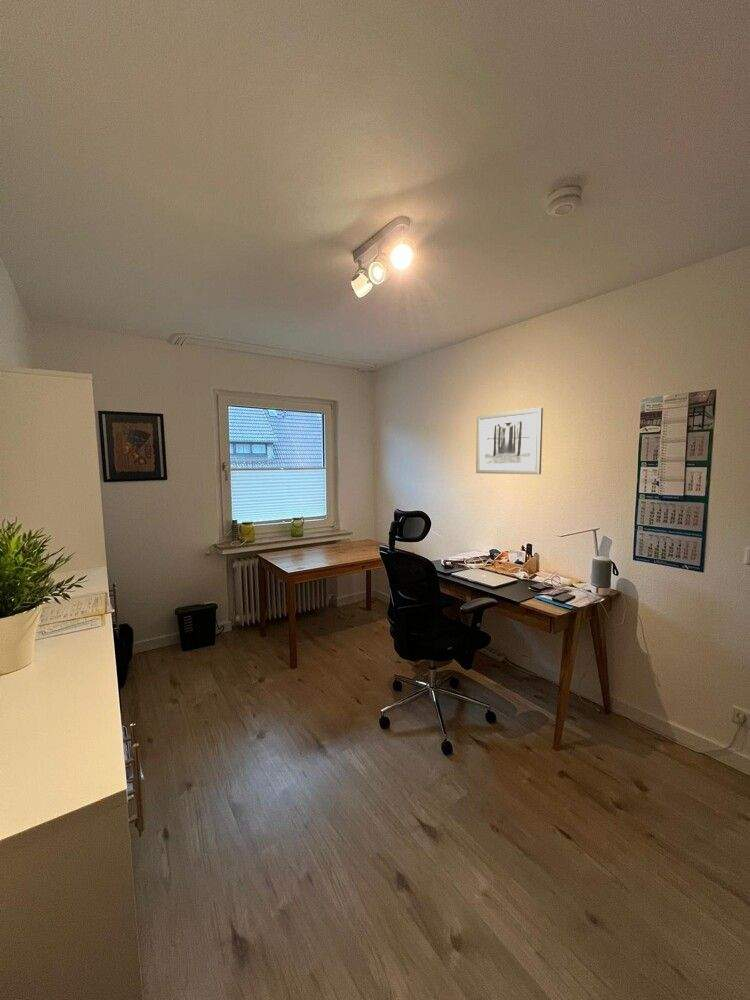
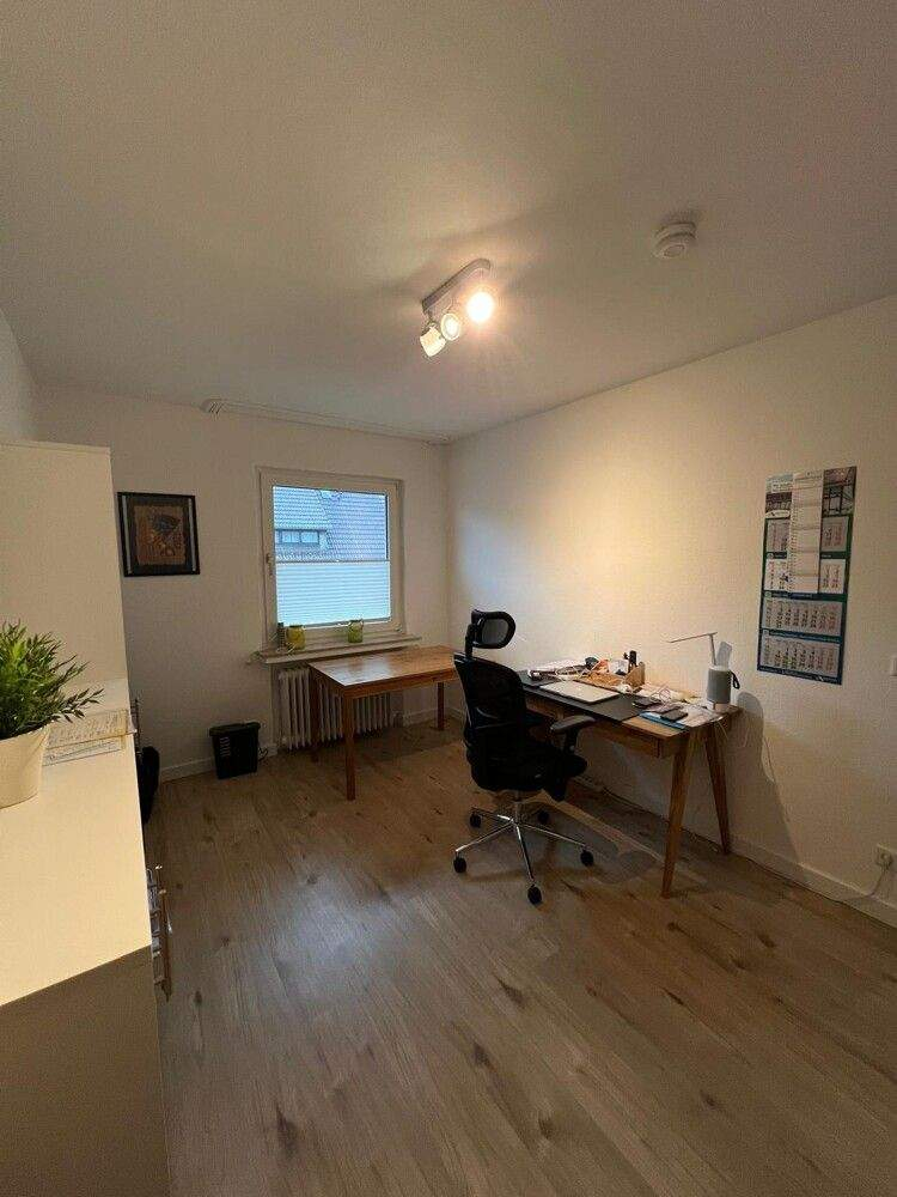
- wall art [475,407,544,475]
